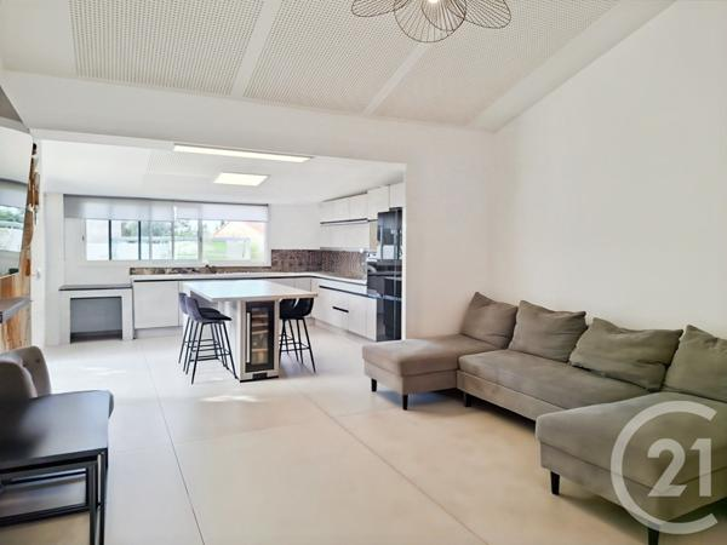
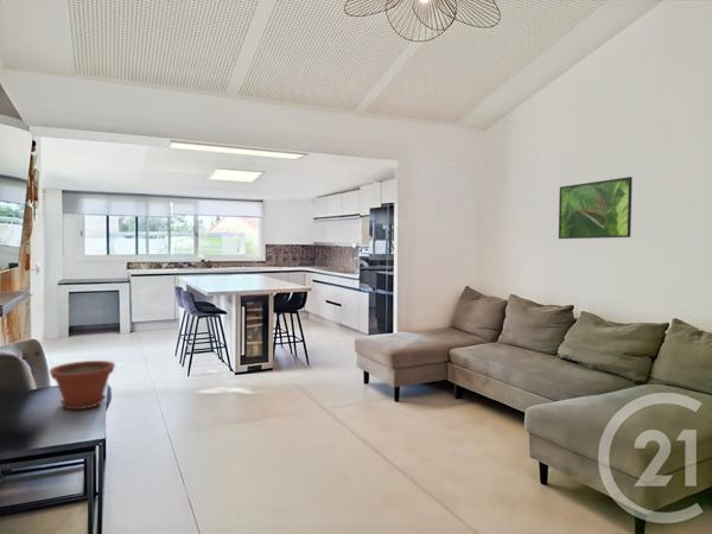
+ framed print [558,176,634,240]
+ plant pot [49,360,116,411]
